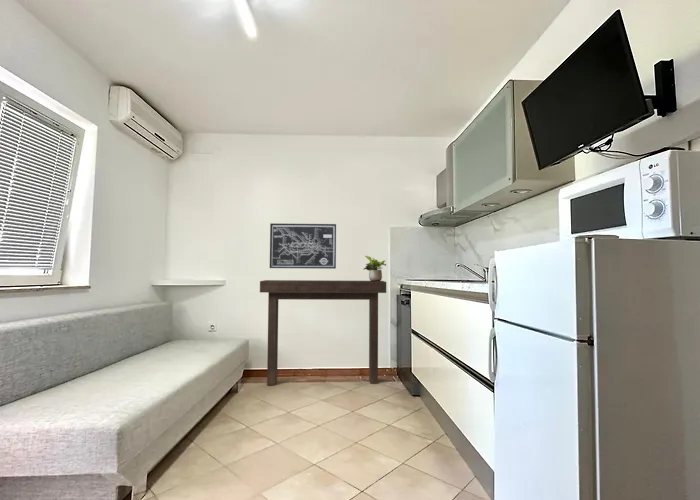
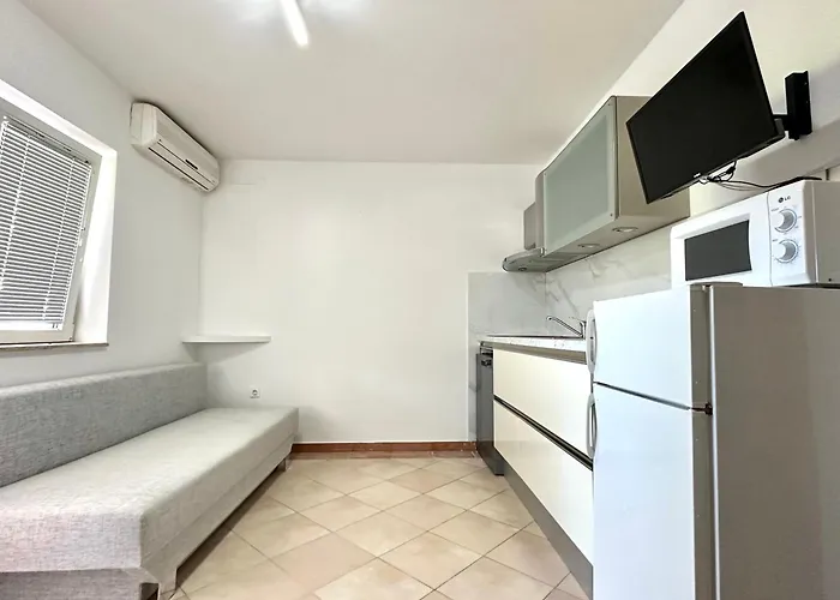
- wall art [269,222,337,270]
- potted plant [362,255,387,281]
- console table [259,279,387,386]
